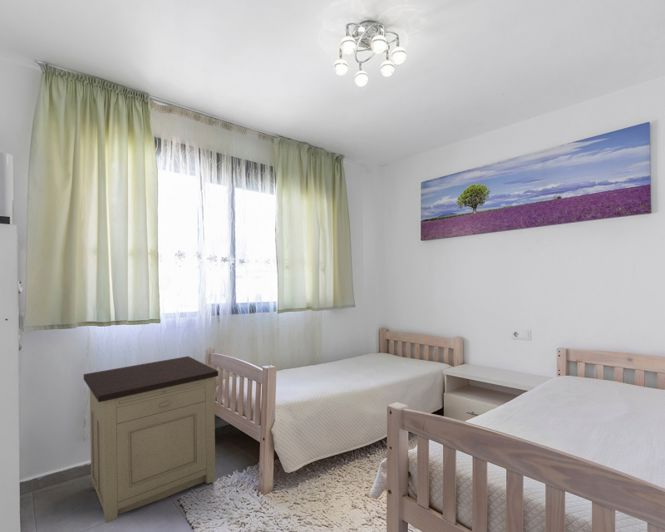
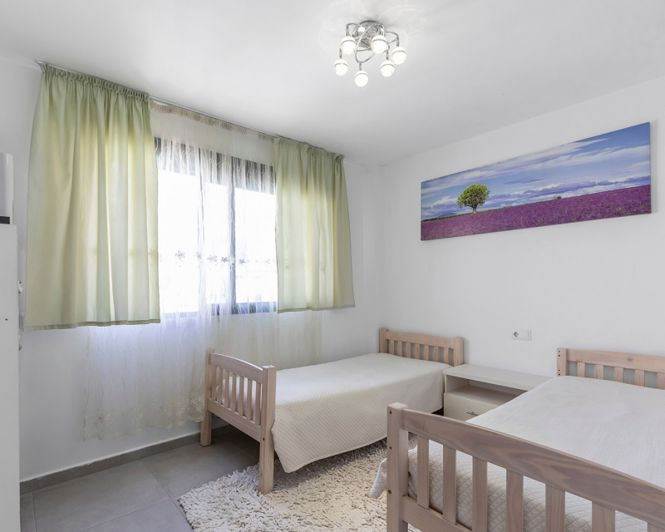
- nightstand [83,355,219,524]
